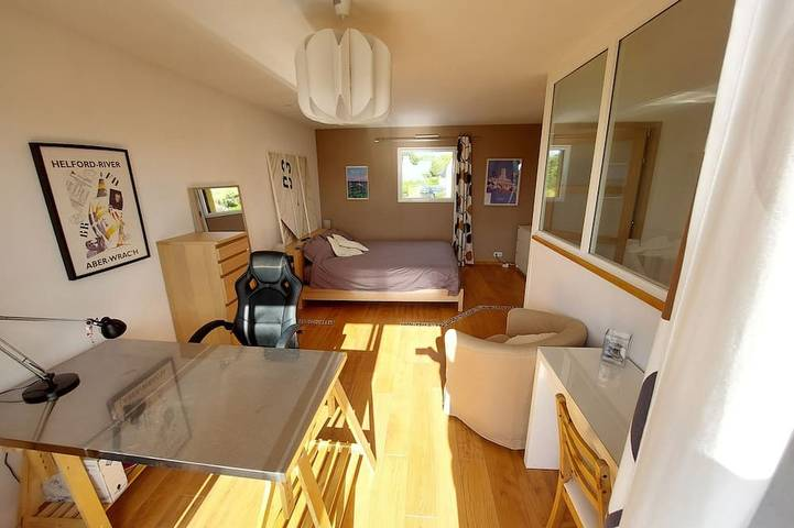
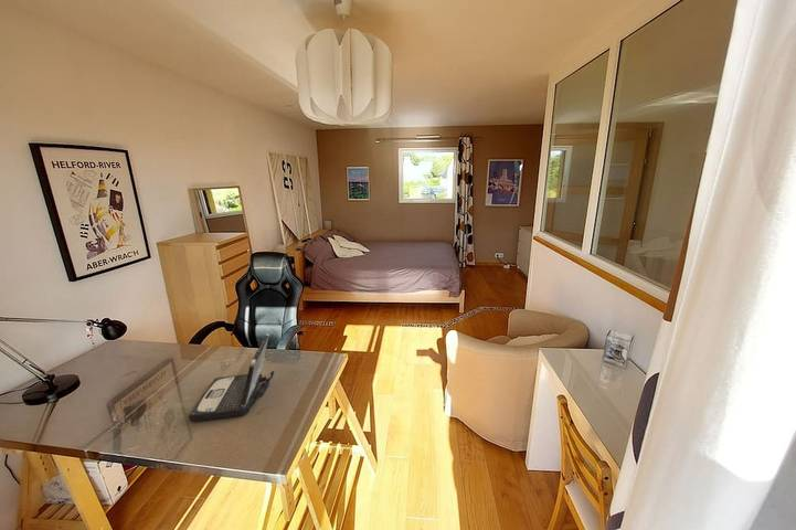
+ laptop [188,333,275,423]
